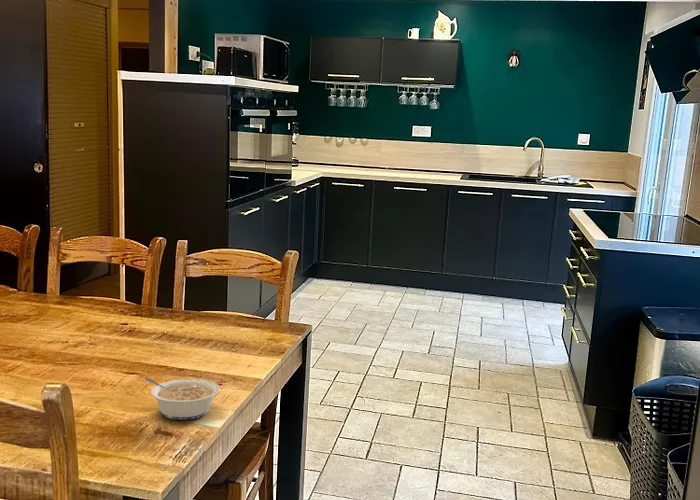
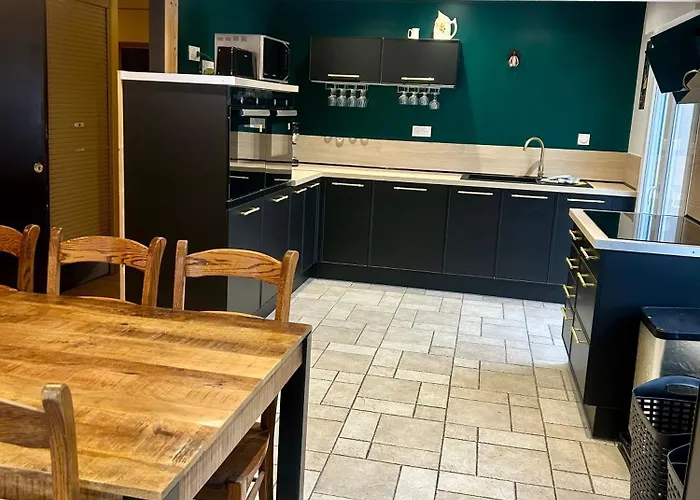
- legume [143,376,221,421]
